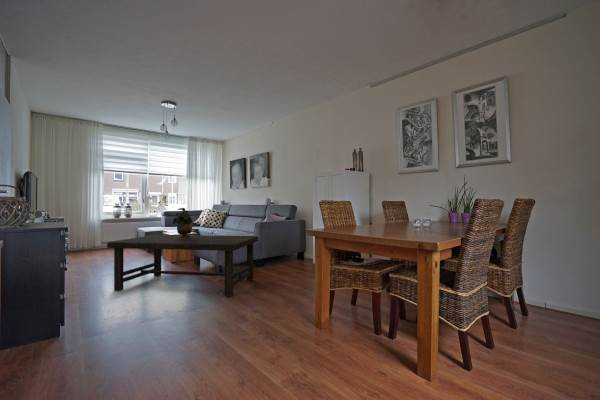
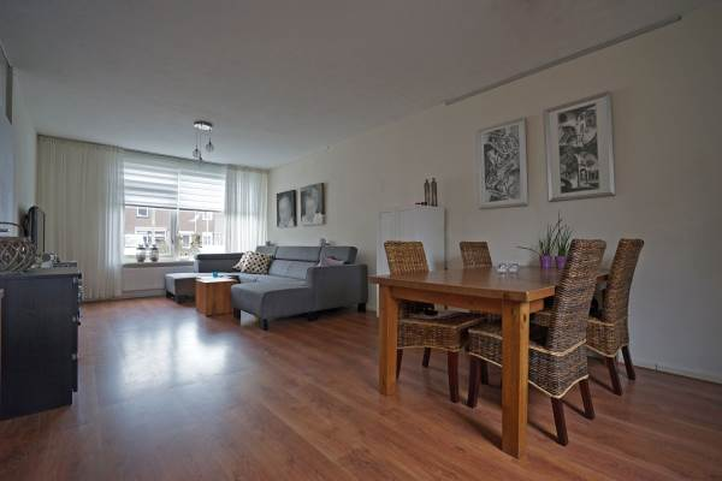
- coffee table [106,234,259,297]
- potted plant [172,207,194,238]
